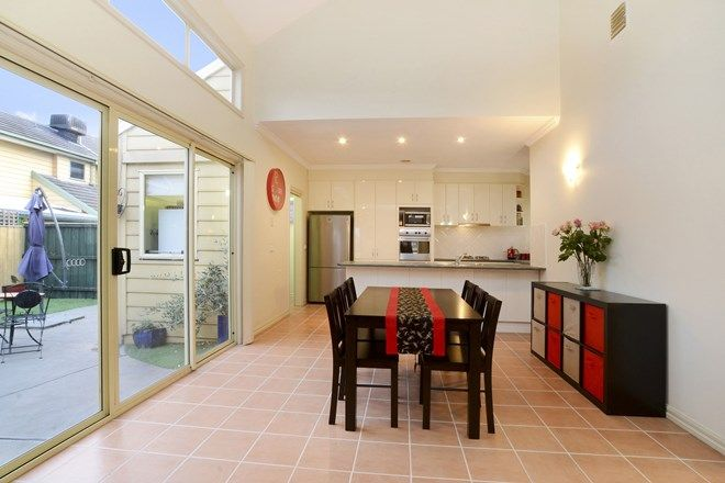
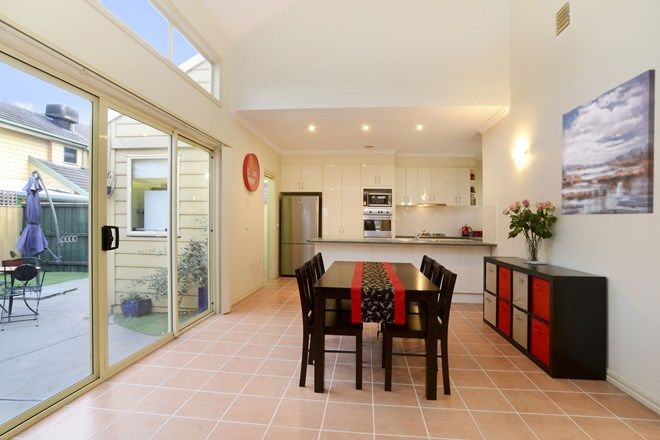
+ wall art [561,68,656,216]
